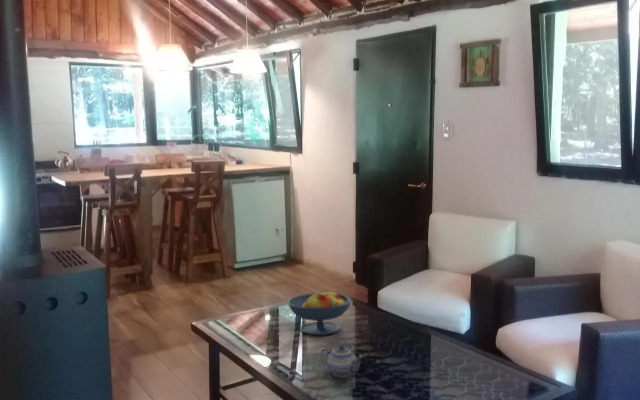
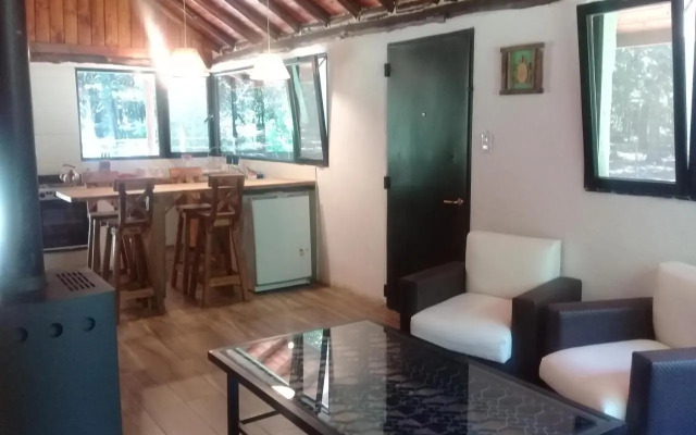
- teapot [319,344,365,378]
- fruit bowl [287,289,352,336]
